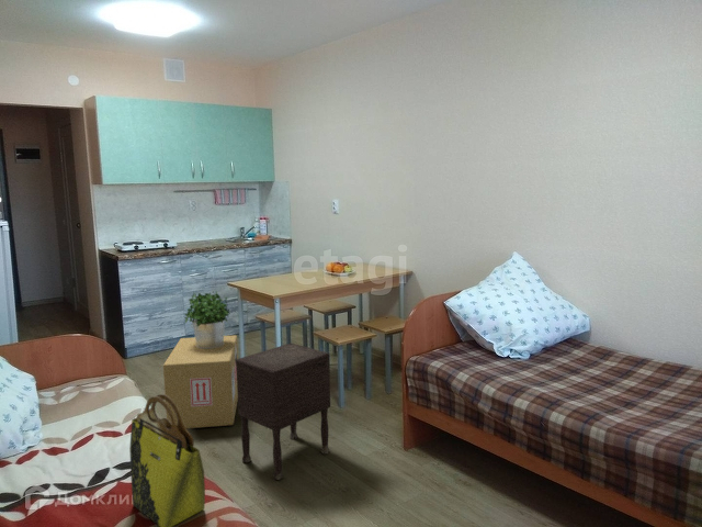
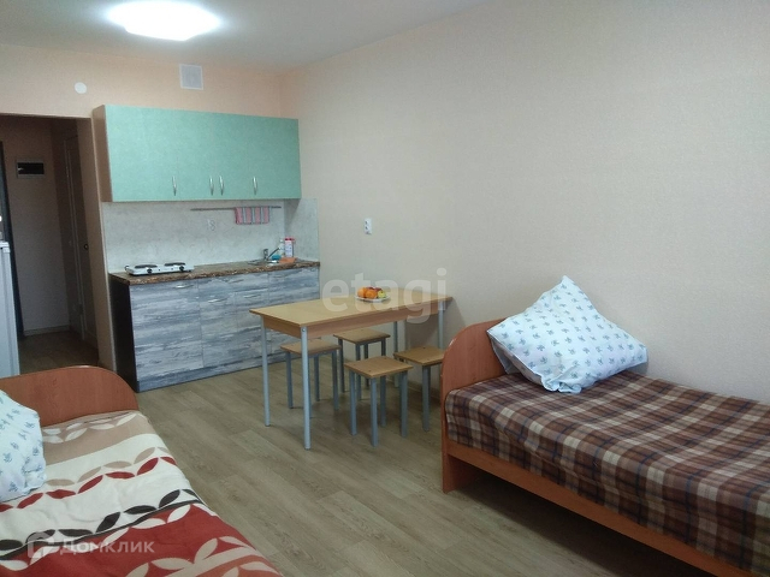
- tote bag [128,393,206,527]
- potted plant [184,290,231,349]
- nightstand [236,343,331,481]
- cardboard box [162,334,239,429]
